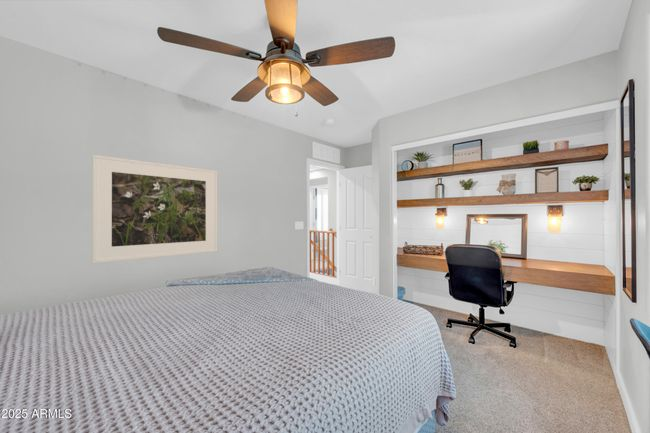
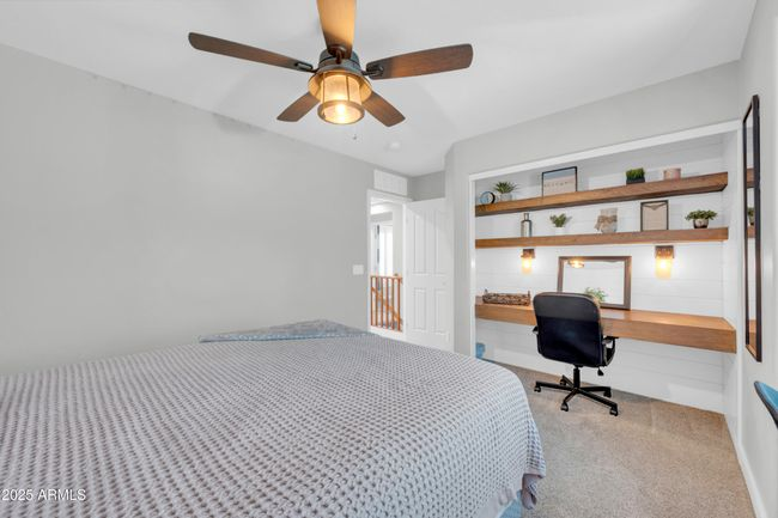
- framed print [91,154,218,264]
